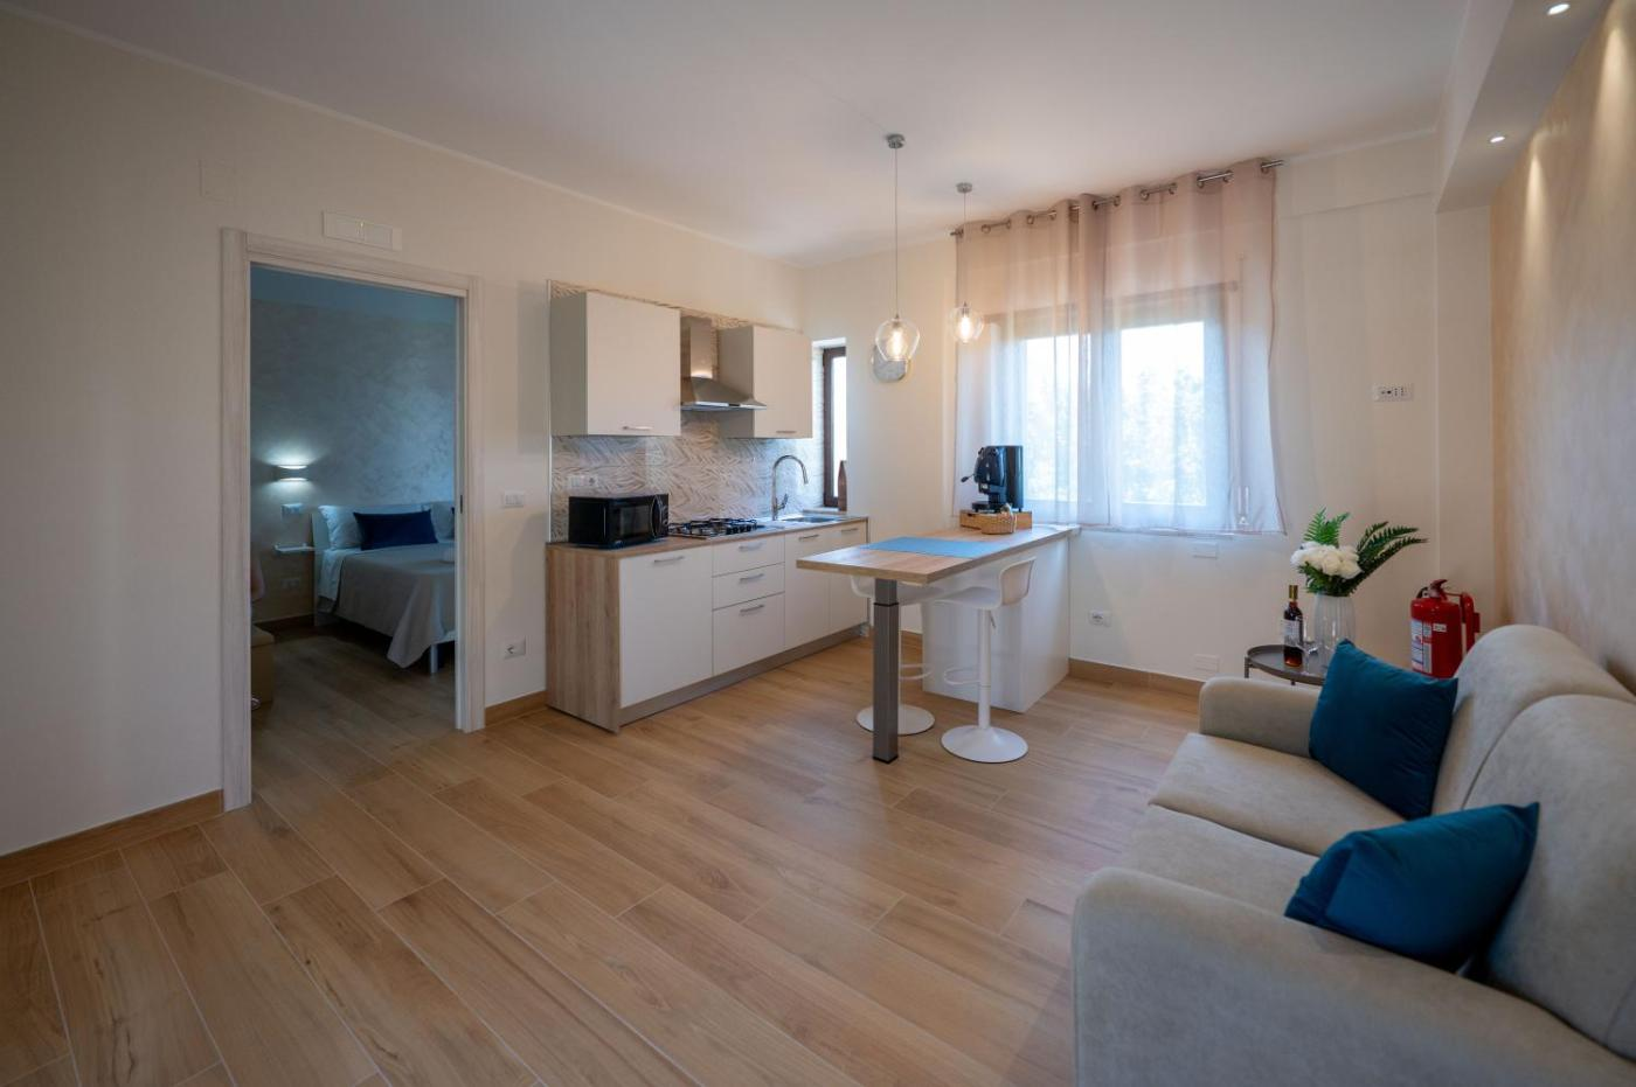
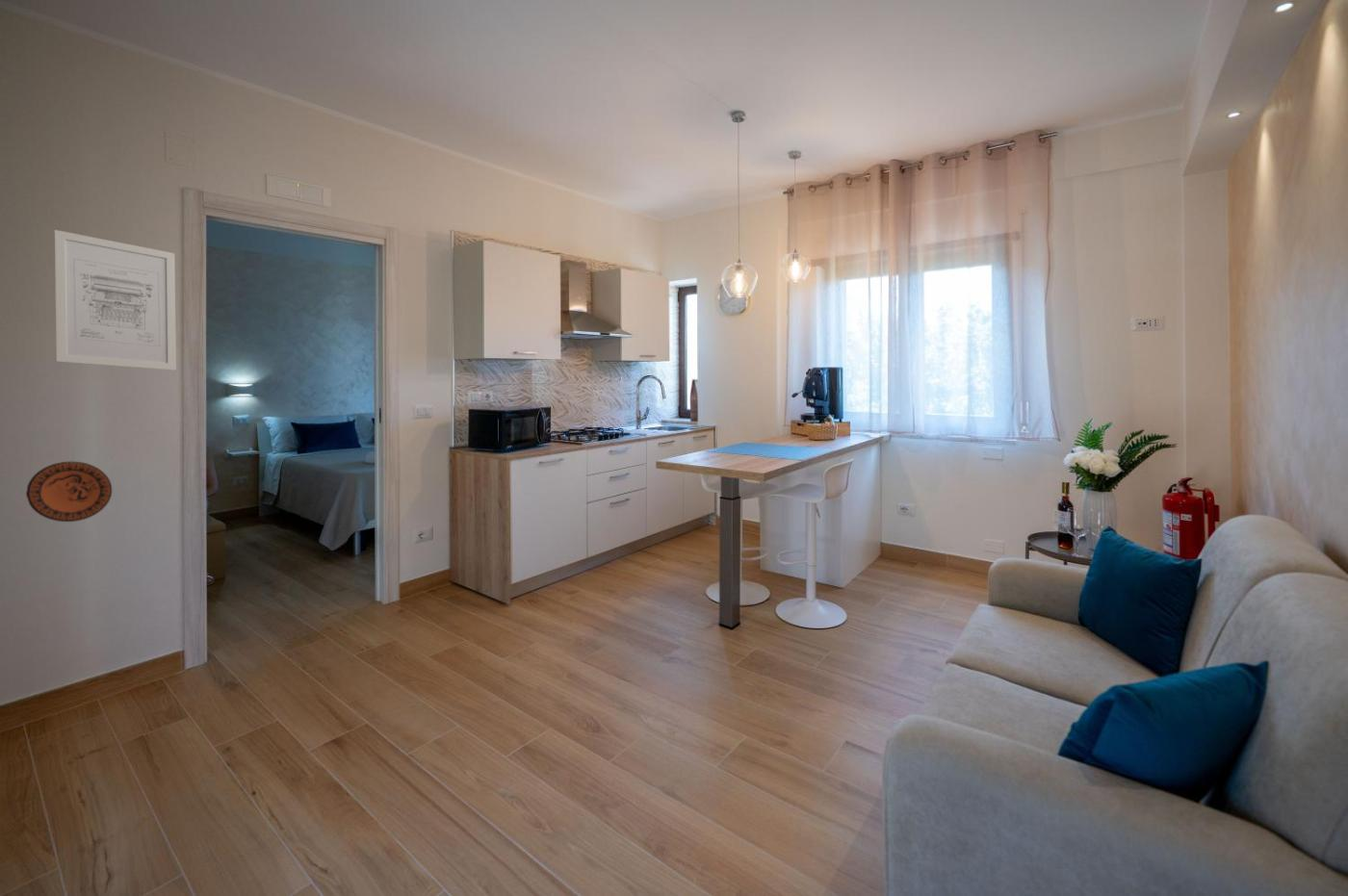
+ decorative plate [25,461,113,523]
+ wall art [53,229,177,371]
